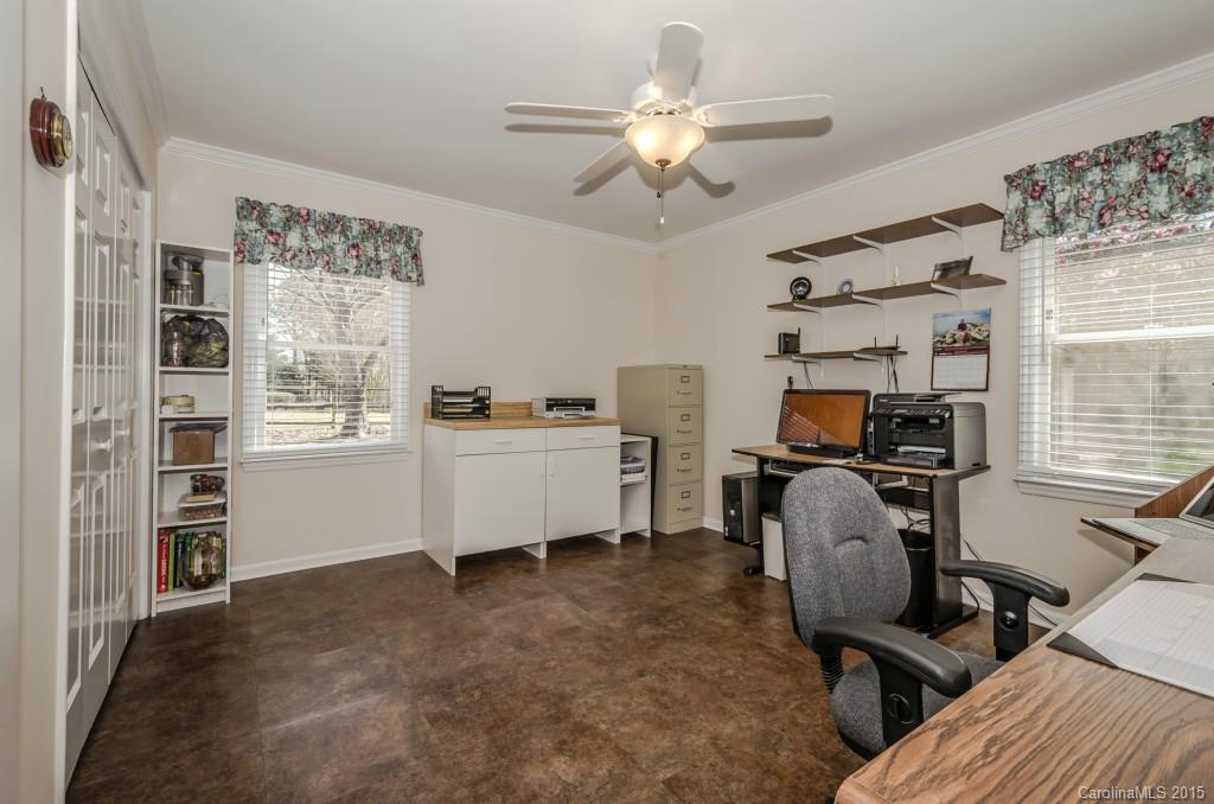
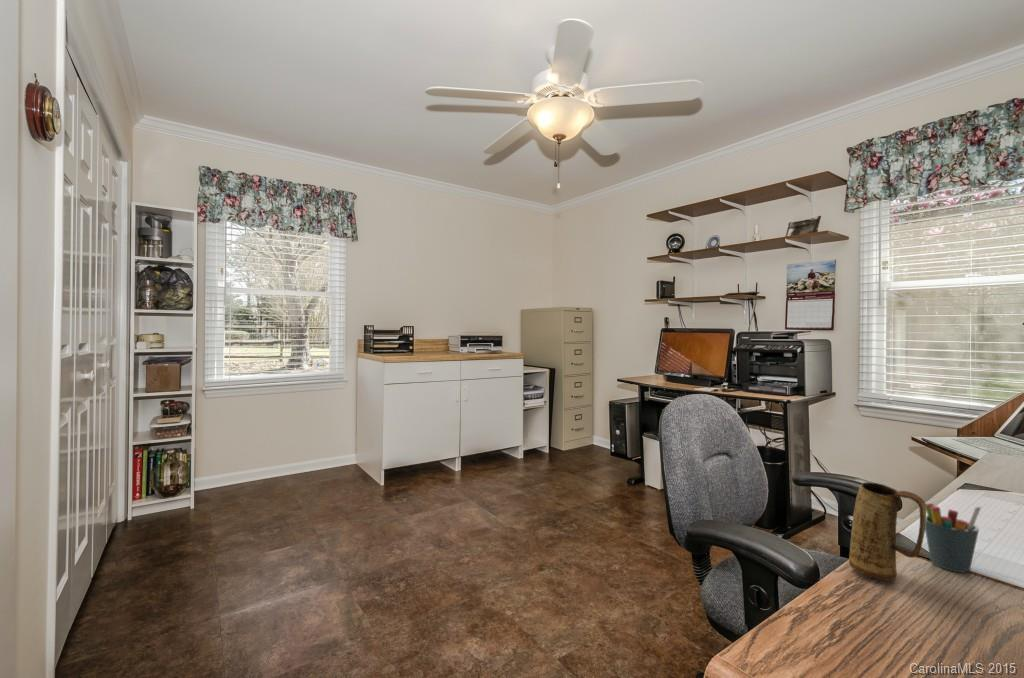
+ mug [848,481,927,582]
+ pen holder [925,503,982,573]
